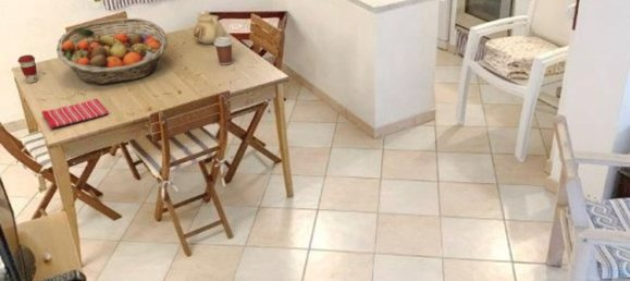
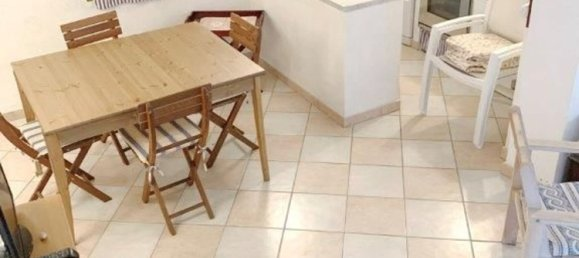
- teapot [193,9,226,45]
- coffee cup [16,53,38,84]
- coffee cup [213,36,234,66]
- fruit basket [55,17,169,85]
- dish towel [40,97,110,130]
